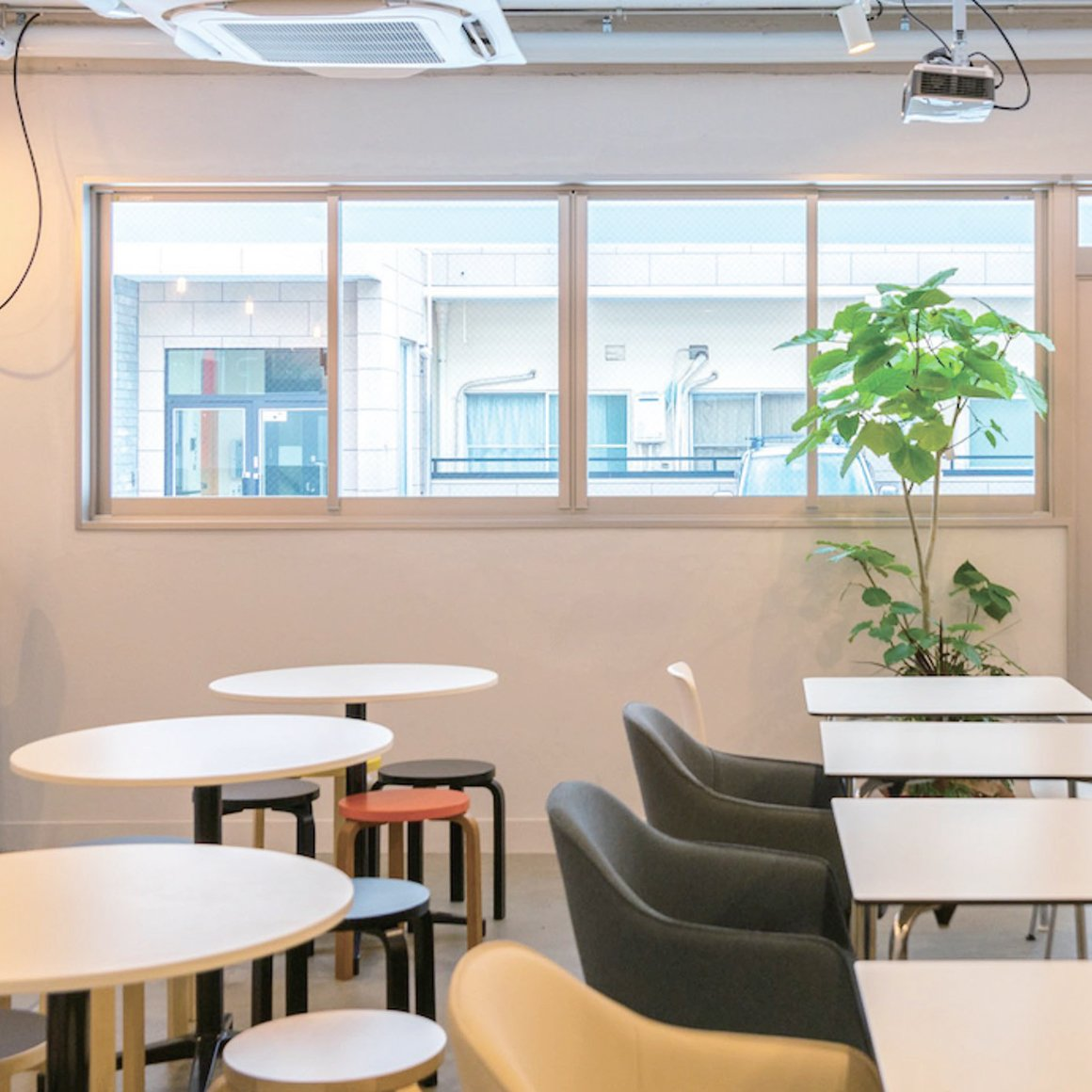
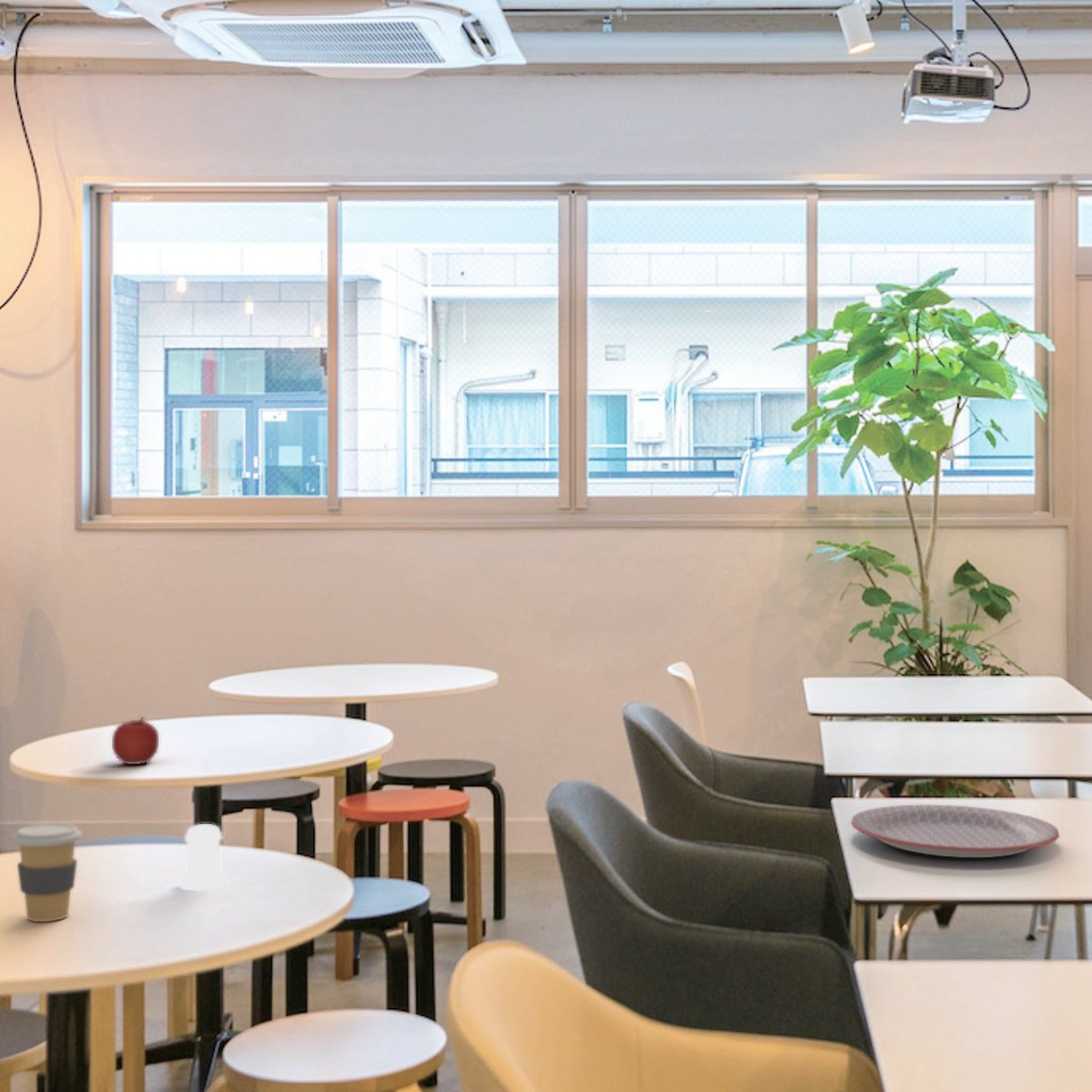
+ plate [850,804,1061,859]
+ coffee cup [11,823,83,923]
+ salt shaker [179,823,229,890]
+ apple [111,715,160,765]
